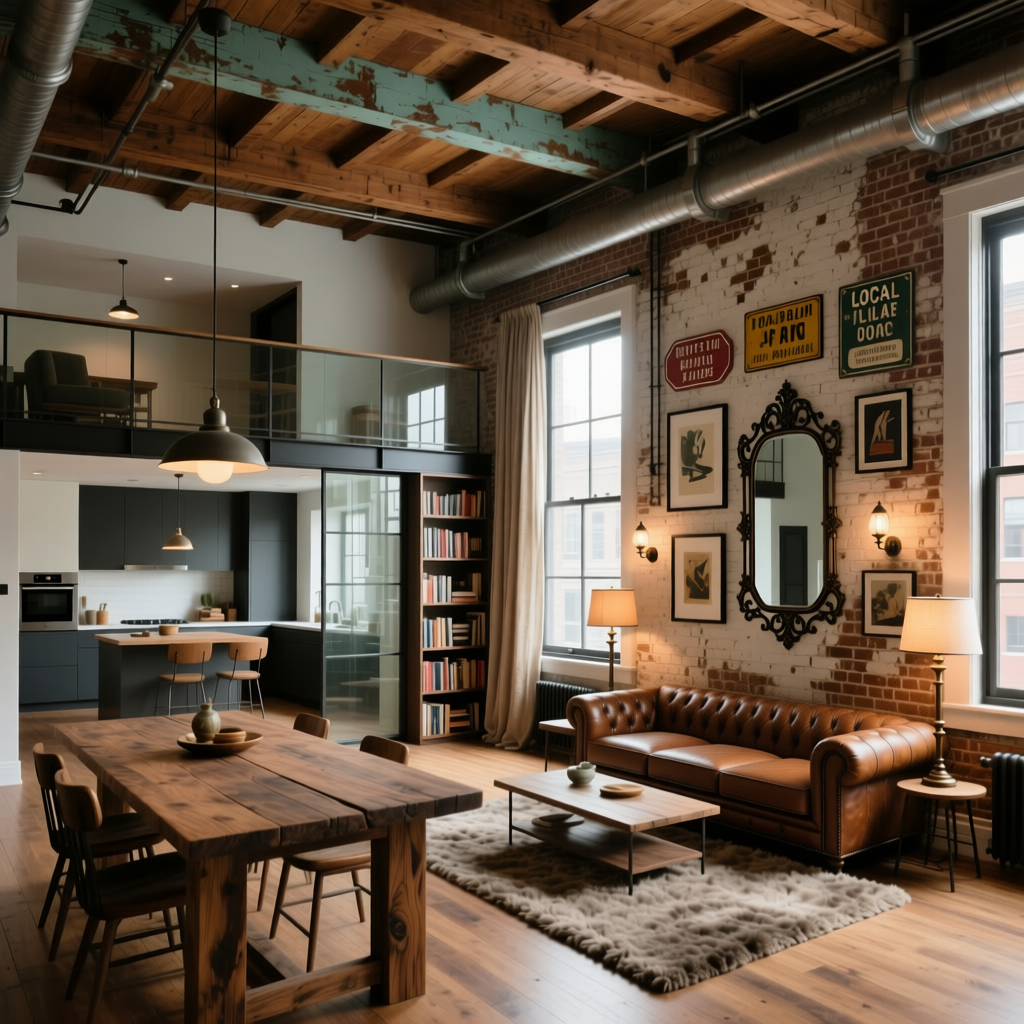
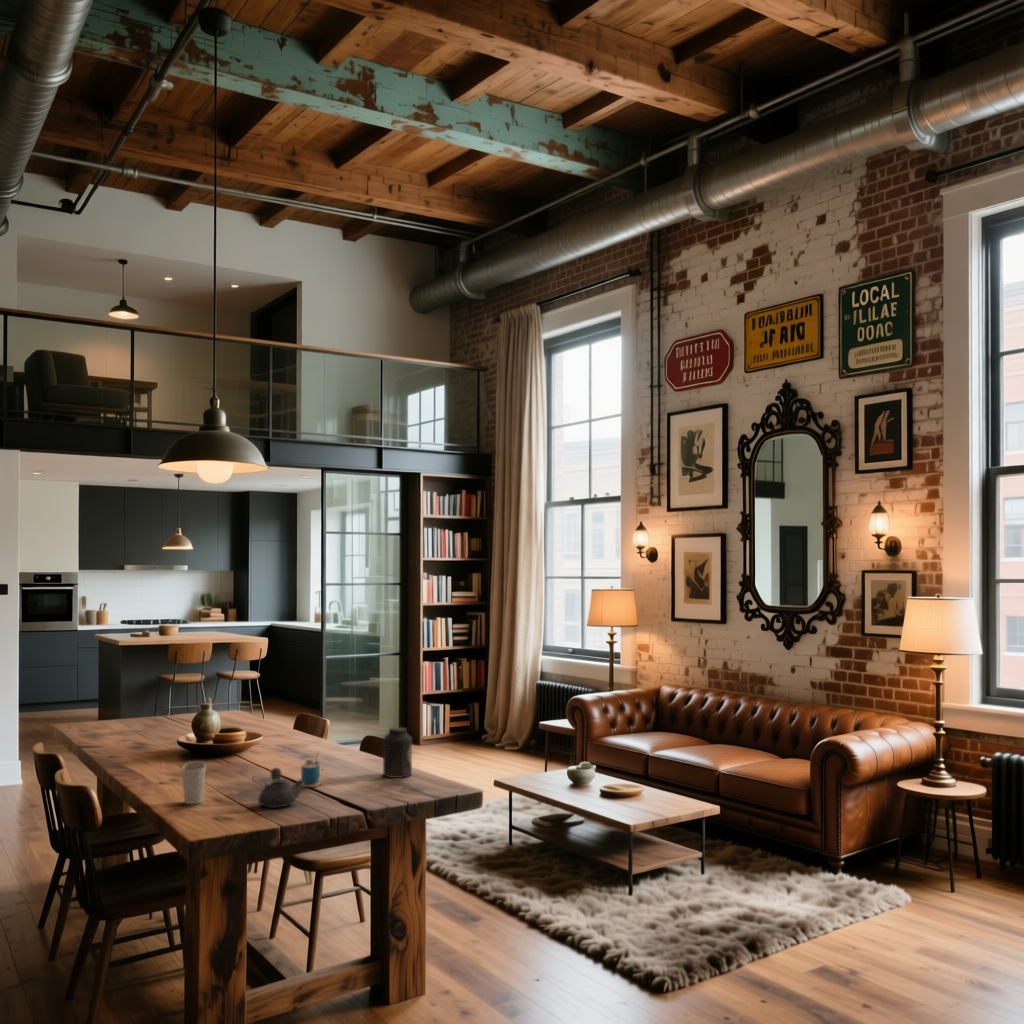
+ teapot [258,767,304,809]
+ cup [300,751,323,788]
+ canister [382,726,413,779]
+ cup [180,760,207,805]
